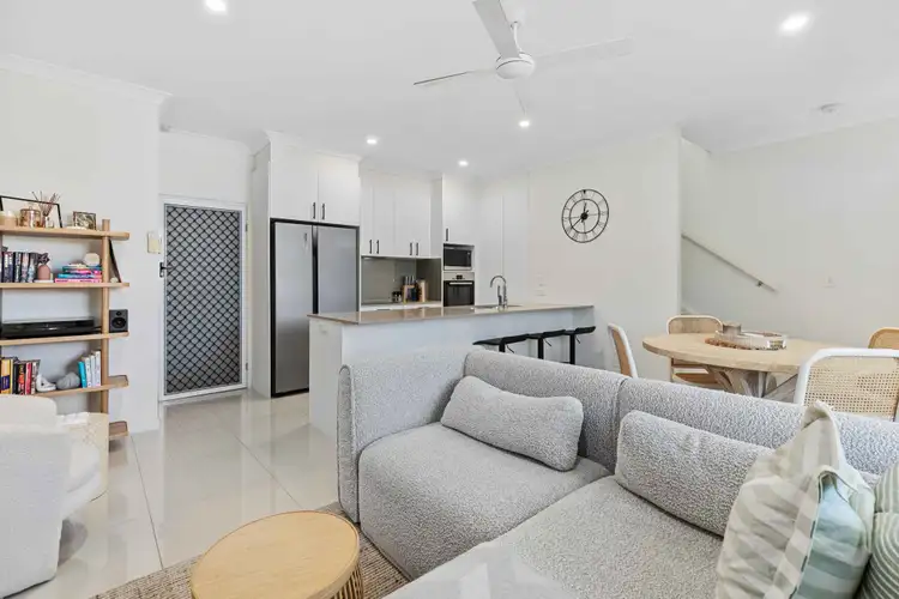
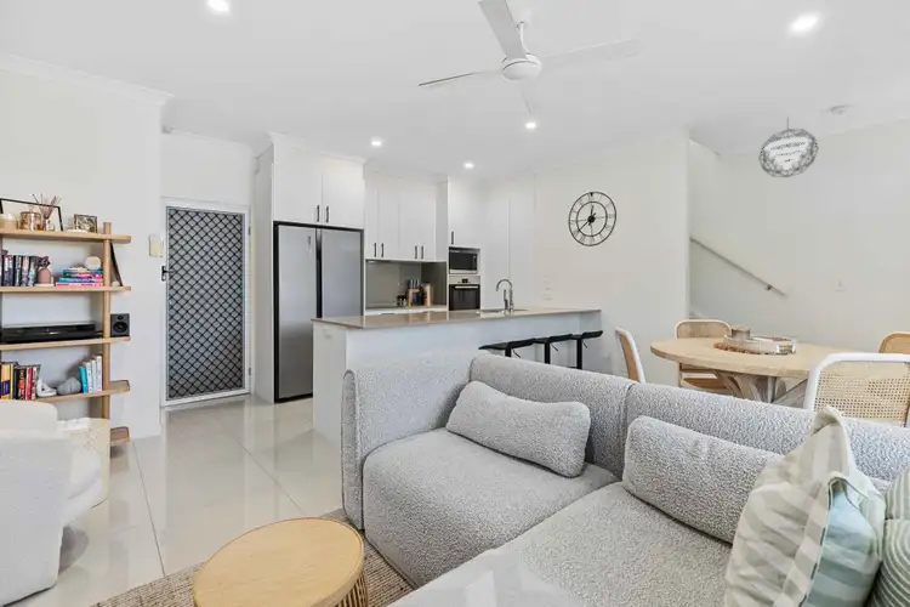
+ pendant light [757,115,820,178]
